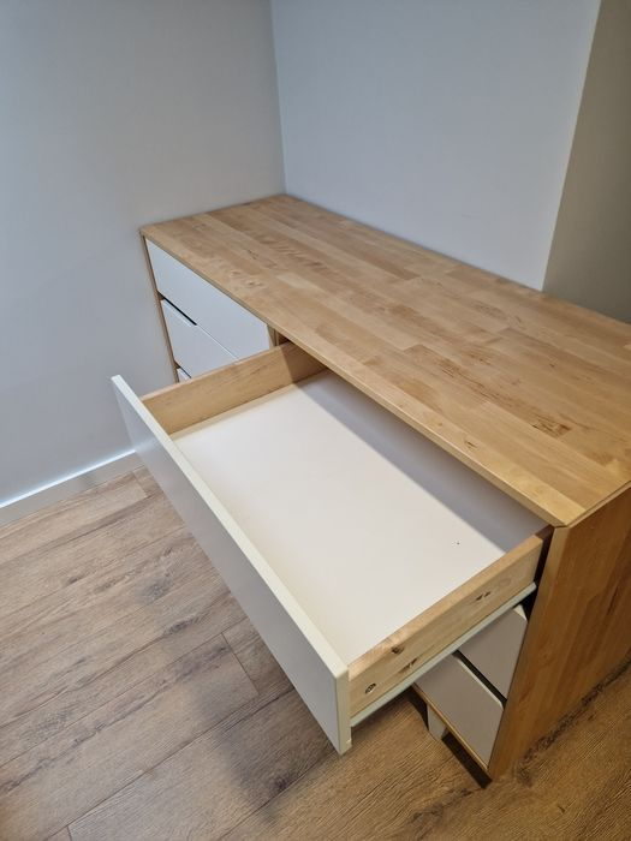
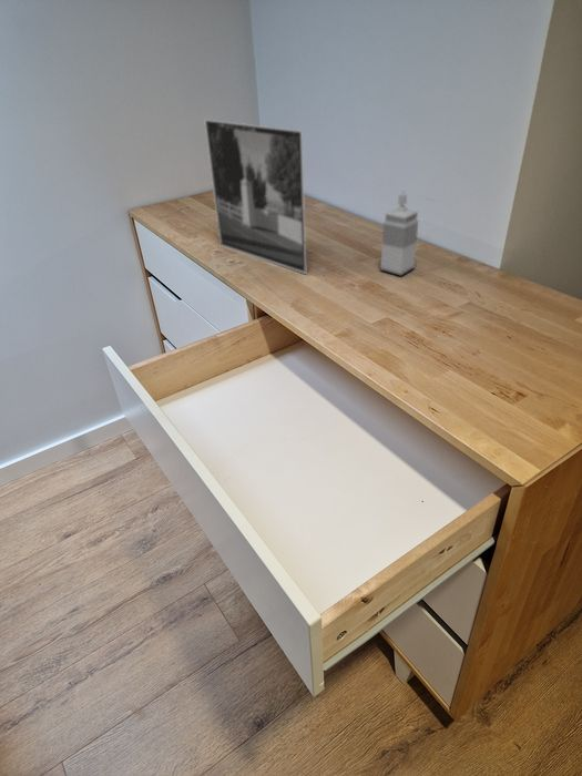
+ picture frame [203,118,419,276]
